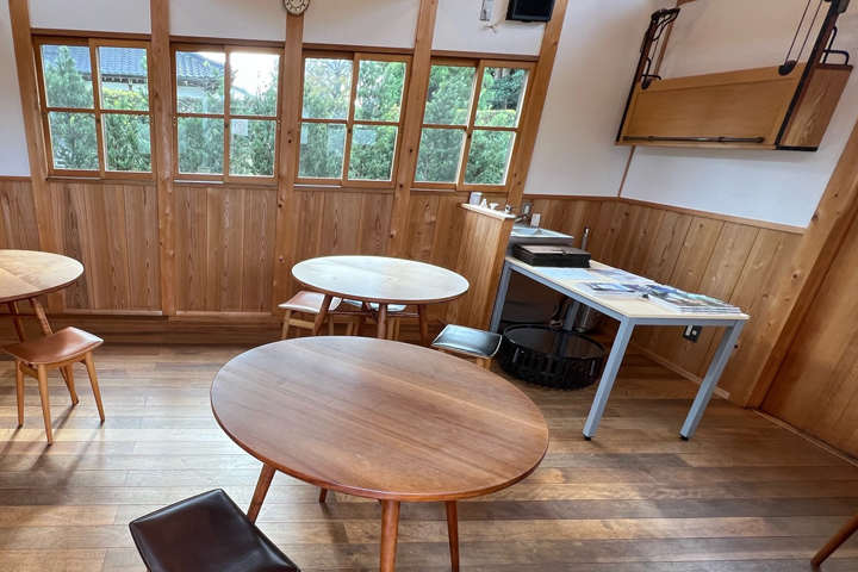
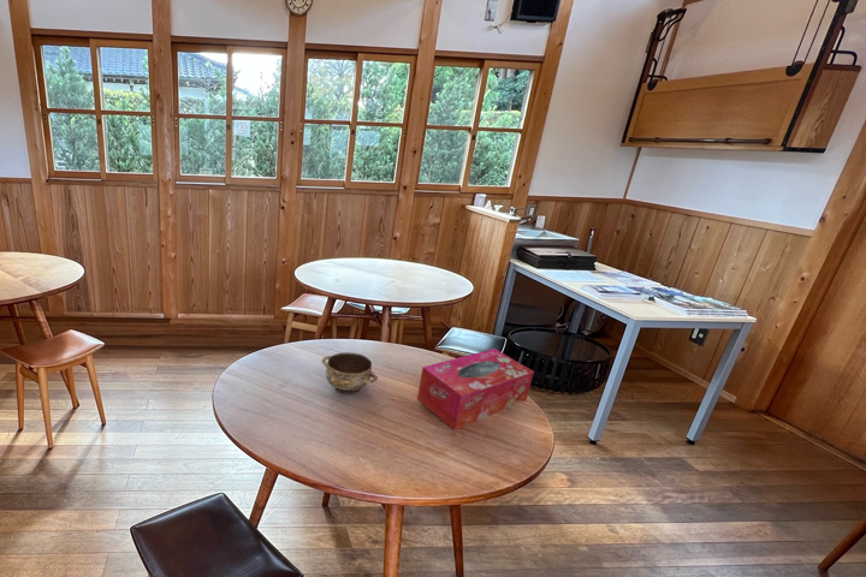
+ ceramic bowl [321,351,379,395]
+ tissue box [416,347,535,432]
